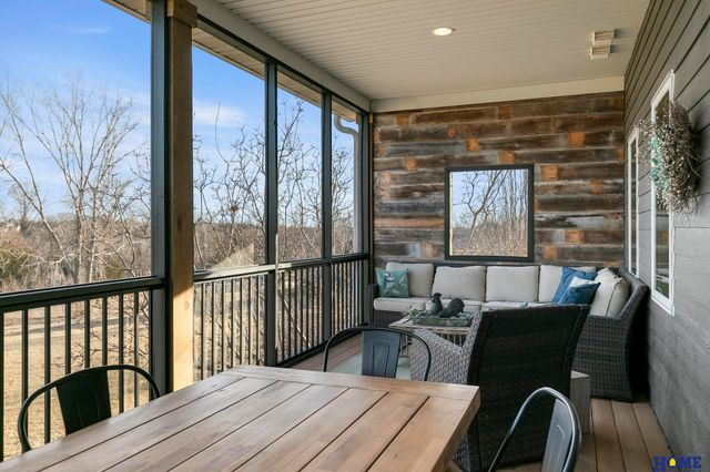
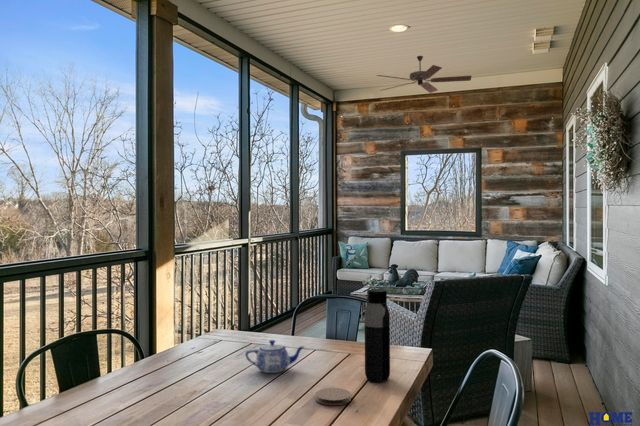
+ coaster [315,387,352,406]
+ teapot [245,339,306,374]
+ ceiling fan [375,55,472,94]
+ water bottle [364,288,391,384]
